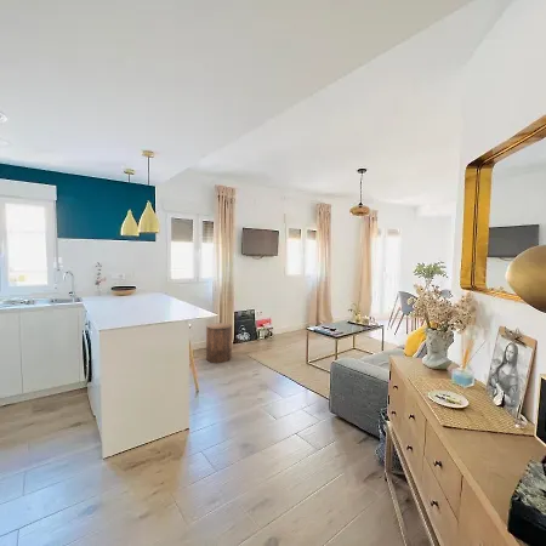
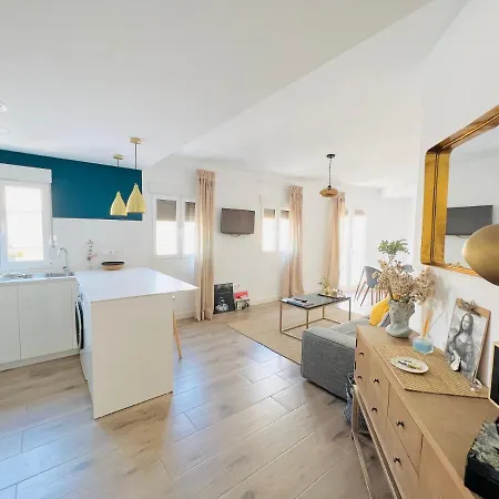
- stool [205,322,233,364]
